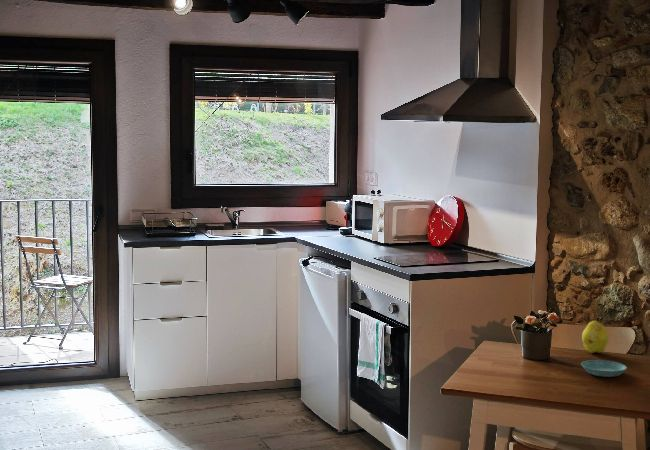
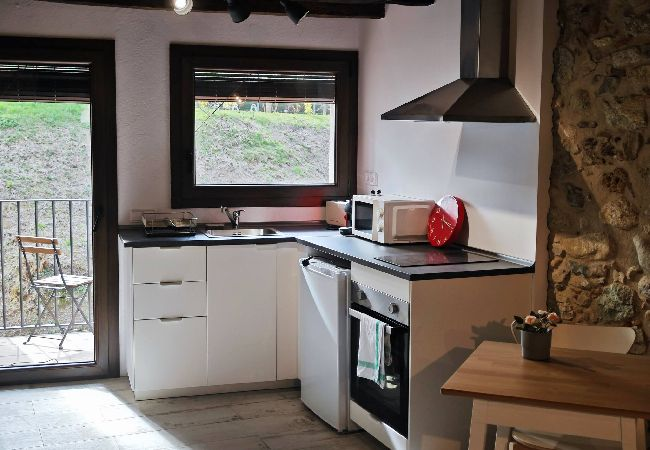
- saucer [580,359,628,378]
- fruit [581,319,610,354]
